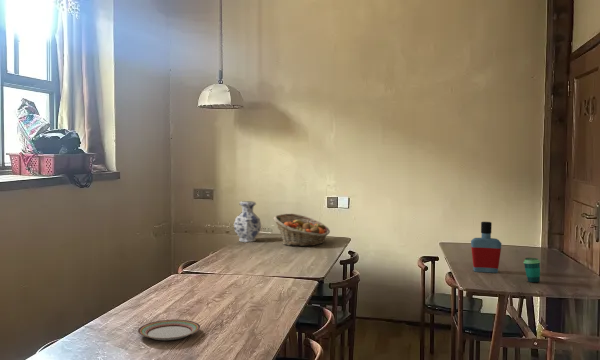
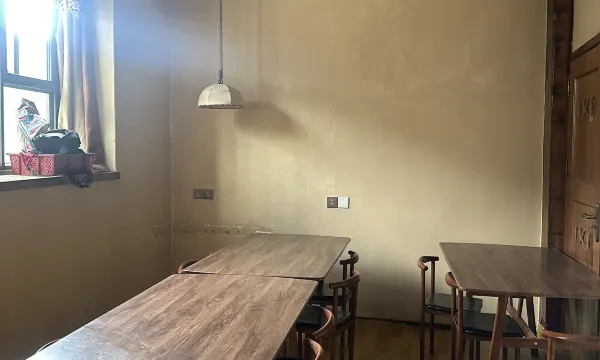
- plate [137,319,201,341]
- bottle [470,221,502,274]
- fruit basket [273,213,331,247]
- cup [523,257,541,284]
- vase [233,200,262,243]
